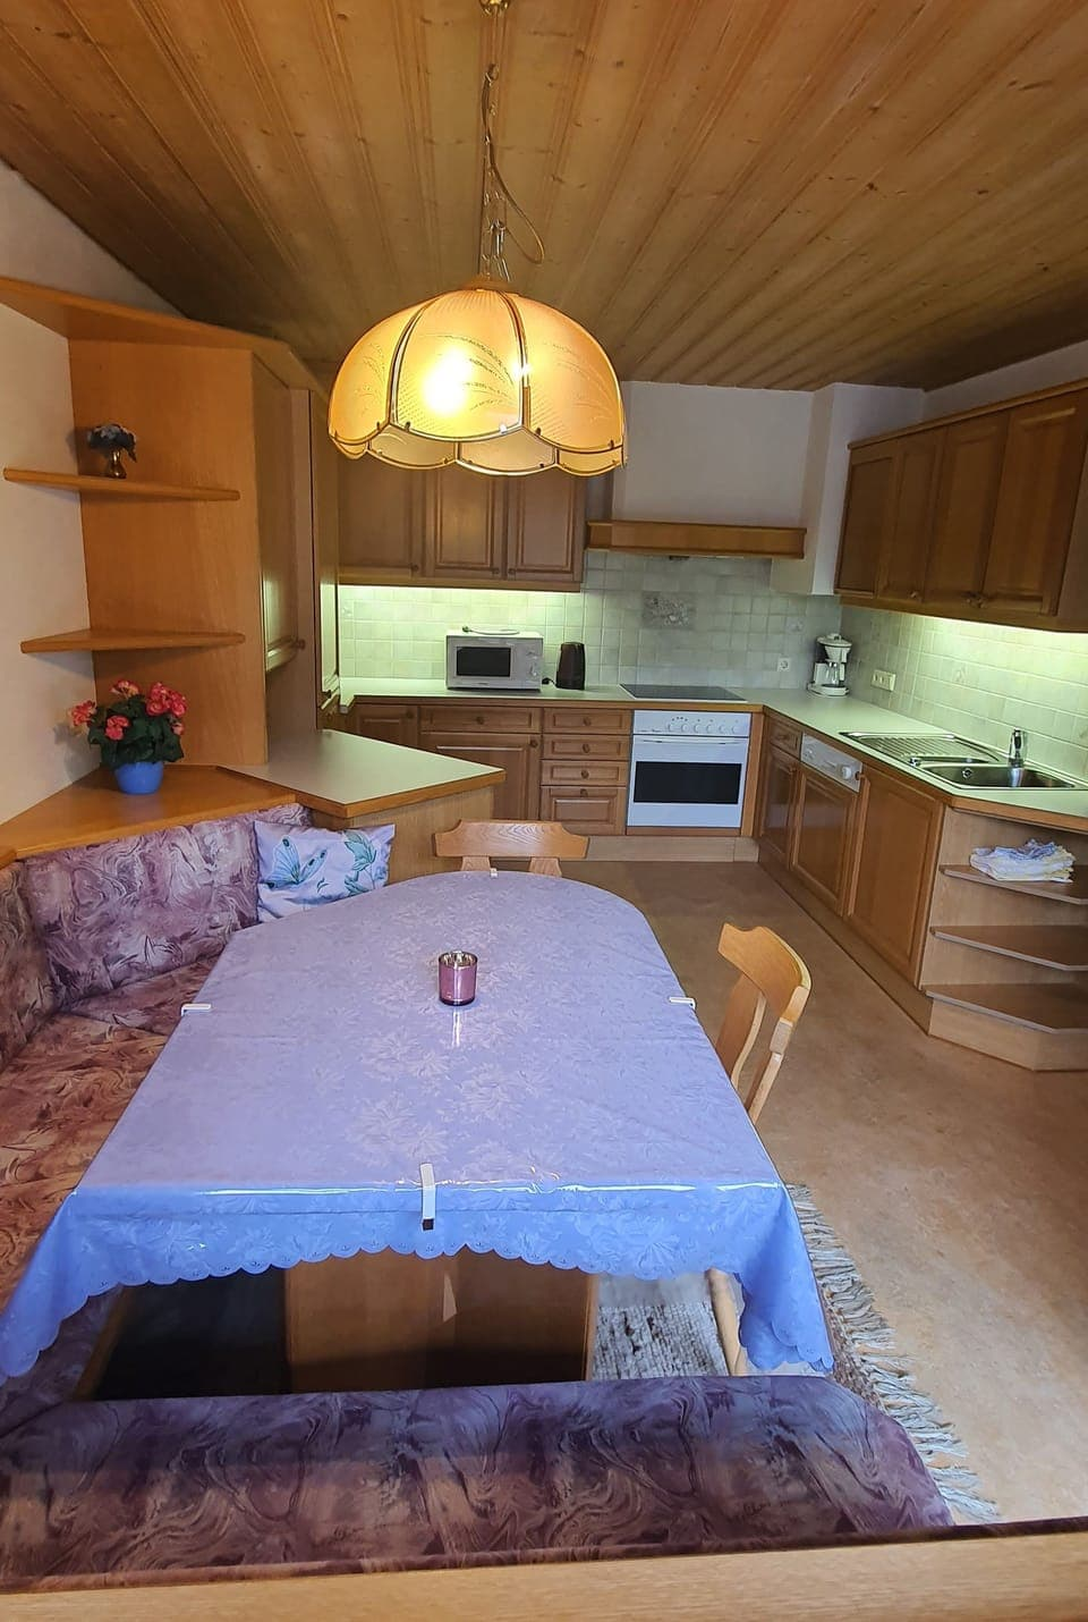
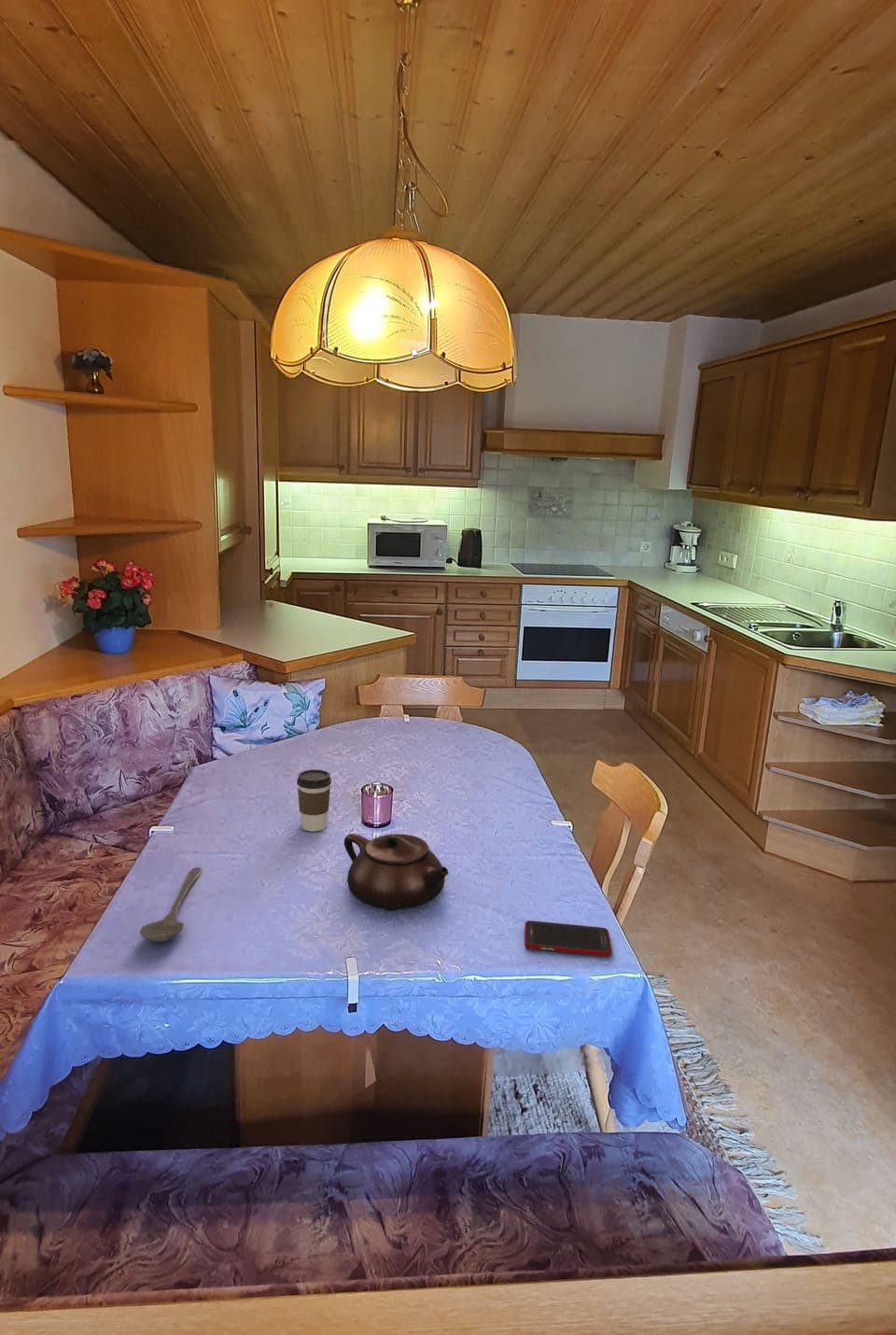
+ teapot [343,833,449,912]
+ cell phone [524,920,613,958]
+ stirrer [138,866,203,943]
+ coffee cup [296,768,332,832]
